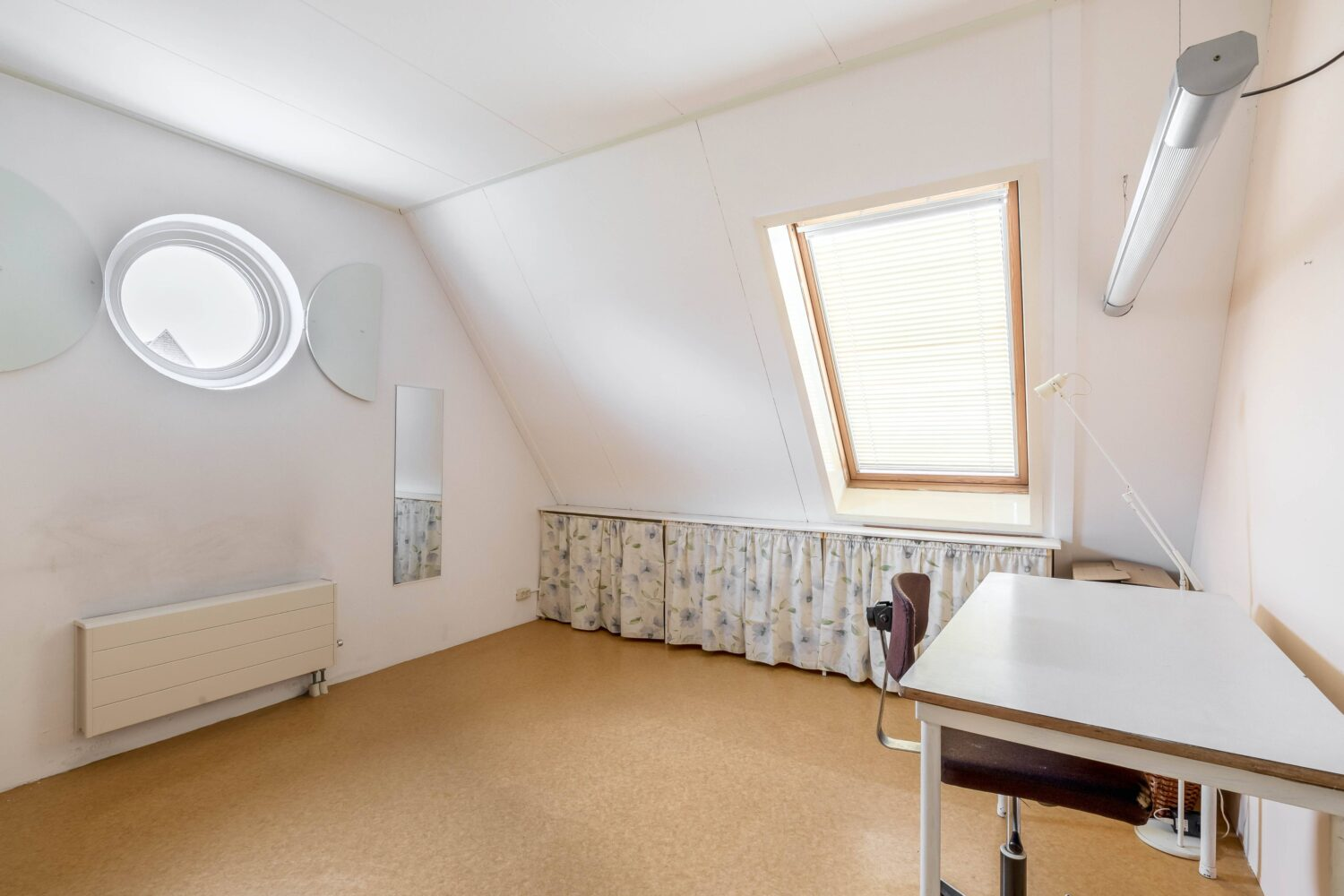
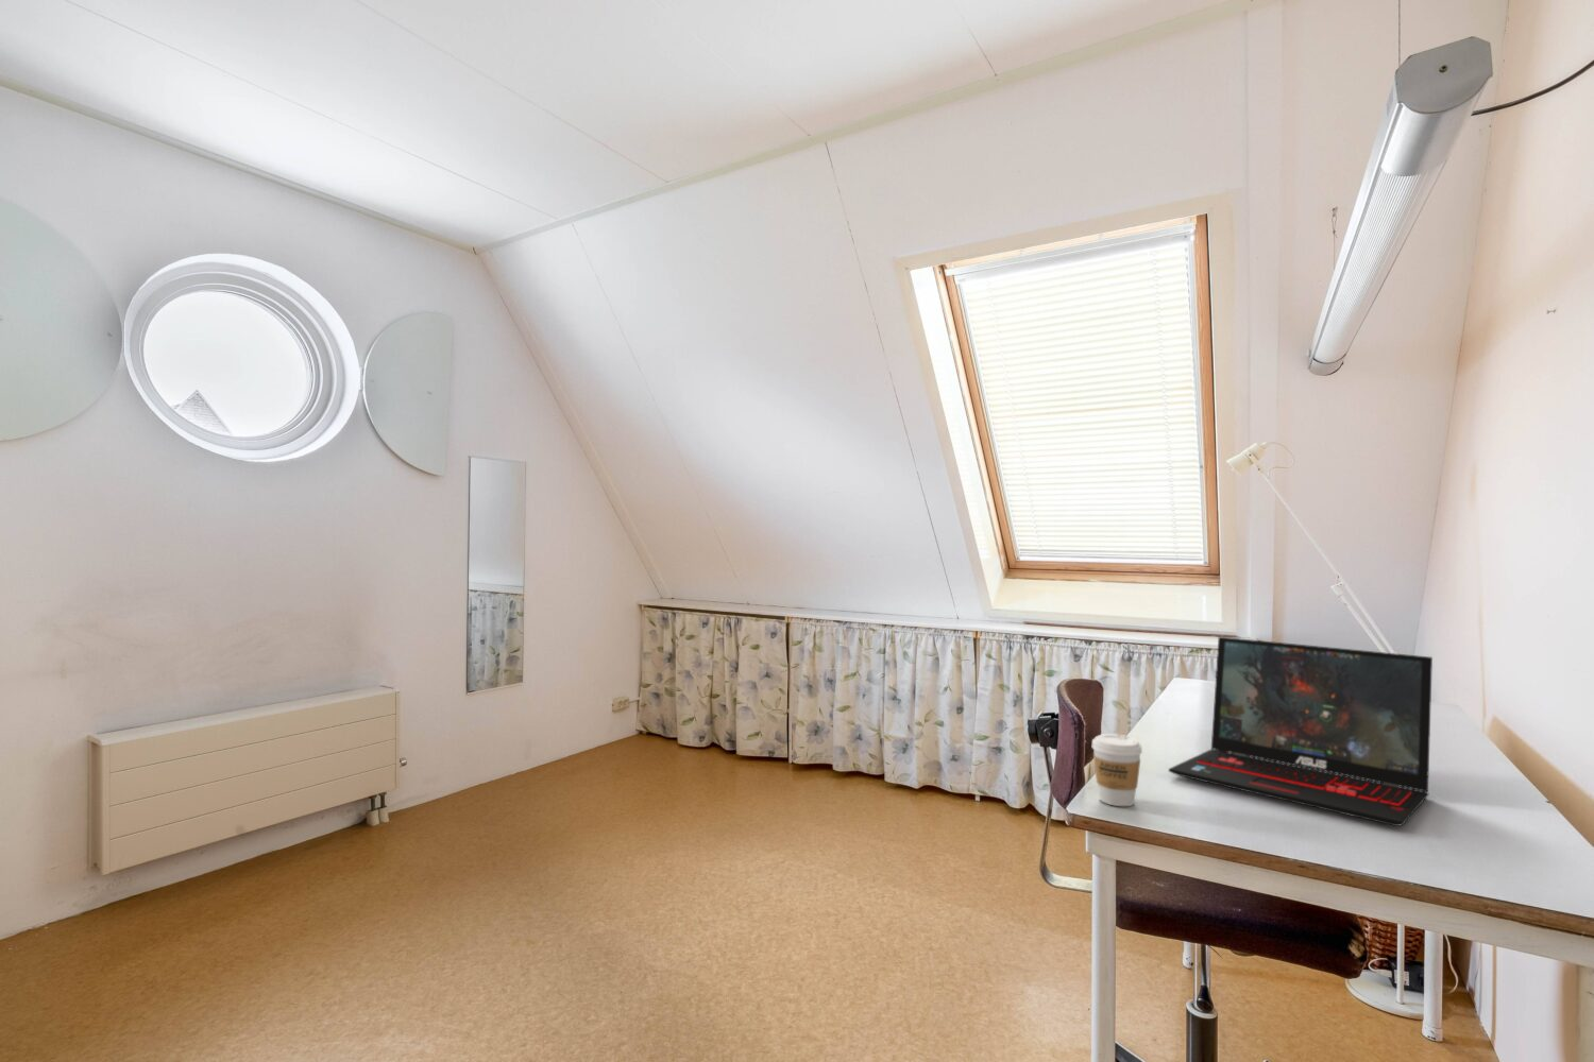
+ coffee cup [1091,732,1143,807]
+ laptop [1168,636,1434,827]
